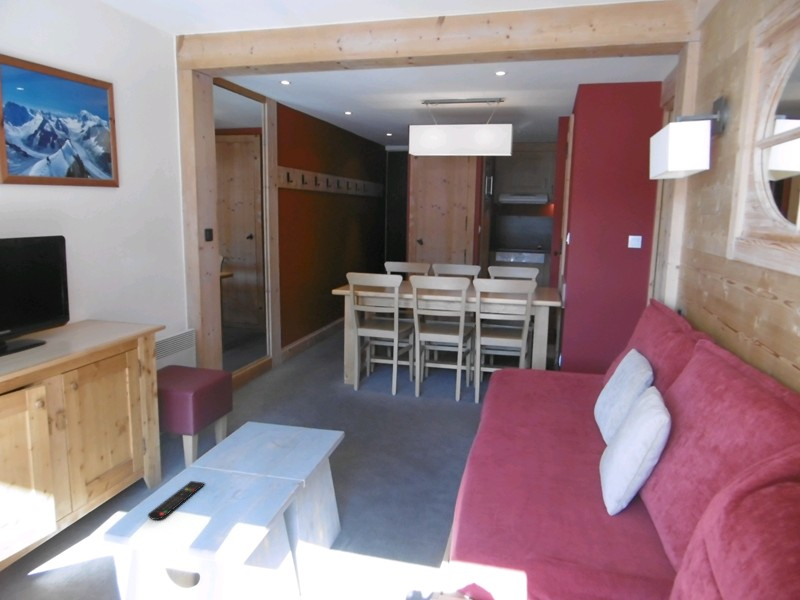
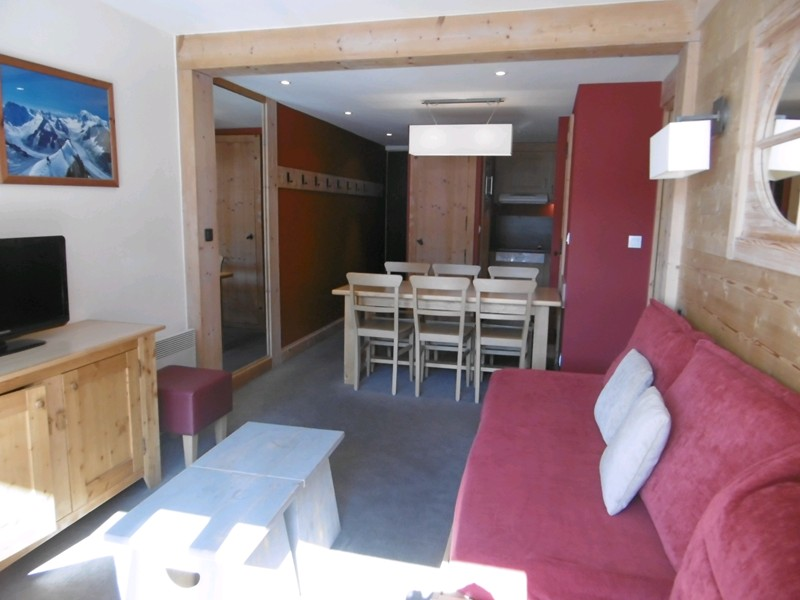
- remote control [147,480,206,521]
